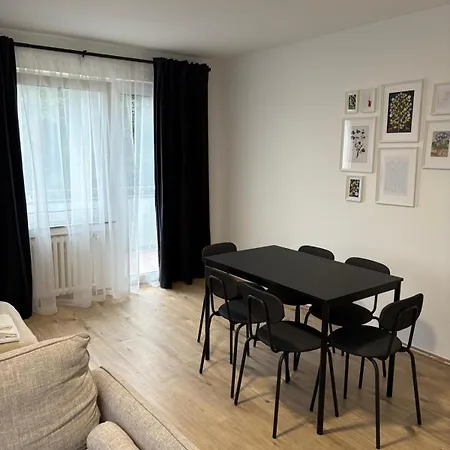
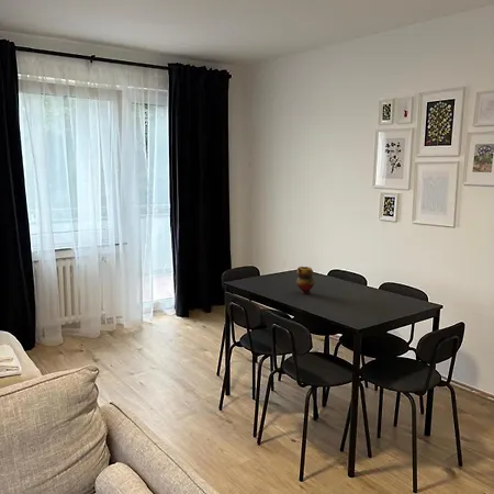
+ teapot [295,266,316,294]
